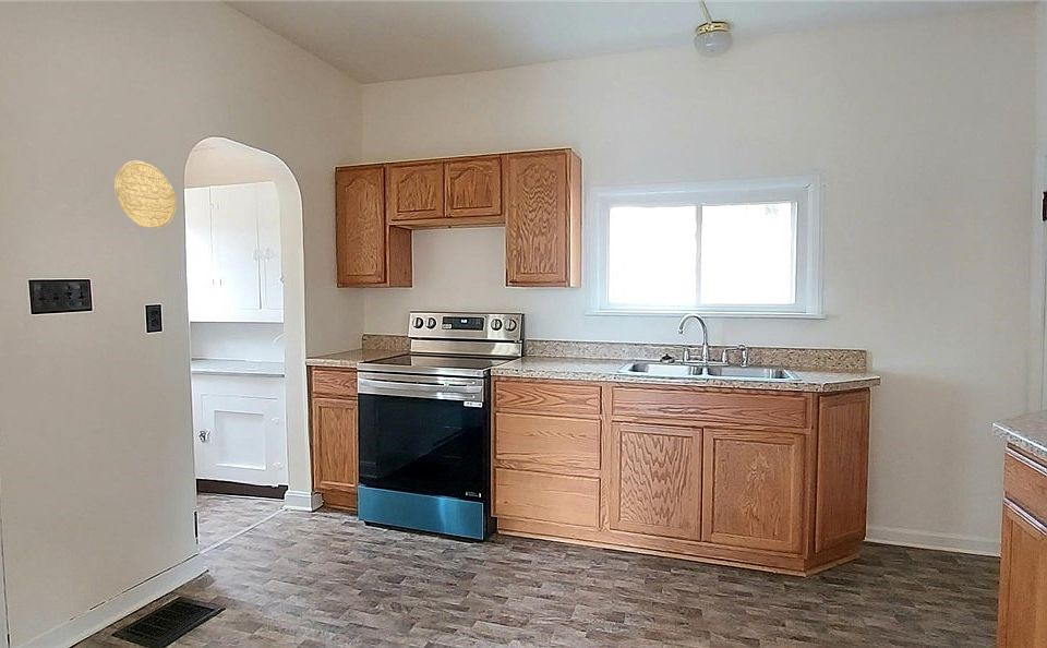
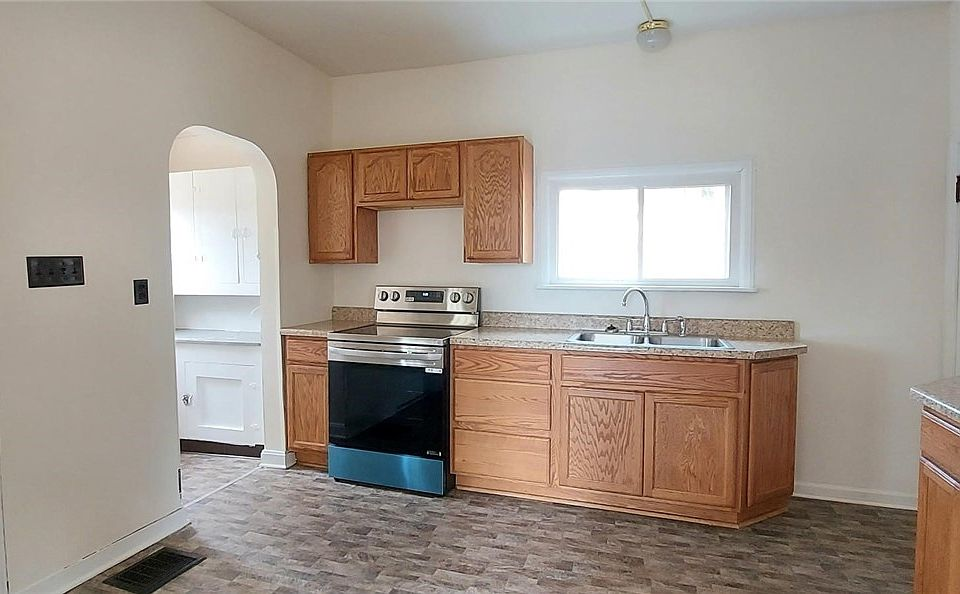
- decorative plate [113,159,177,229]
